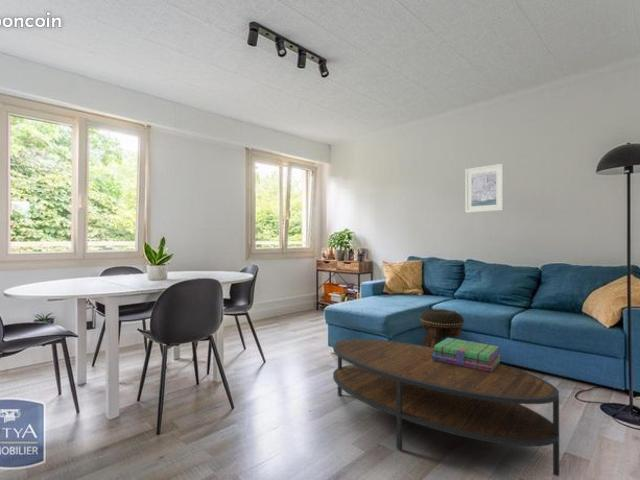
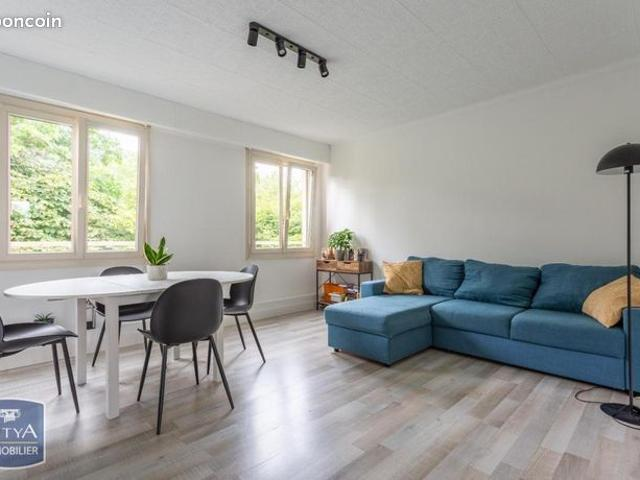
- footstool [419,308,465,348]
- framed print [464,163,504,214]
- coffee table [332,338,560,477]
- stack of books [432,338,502,372]
